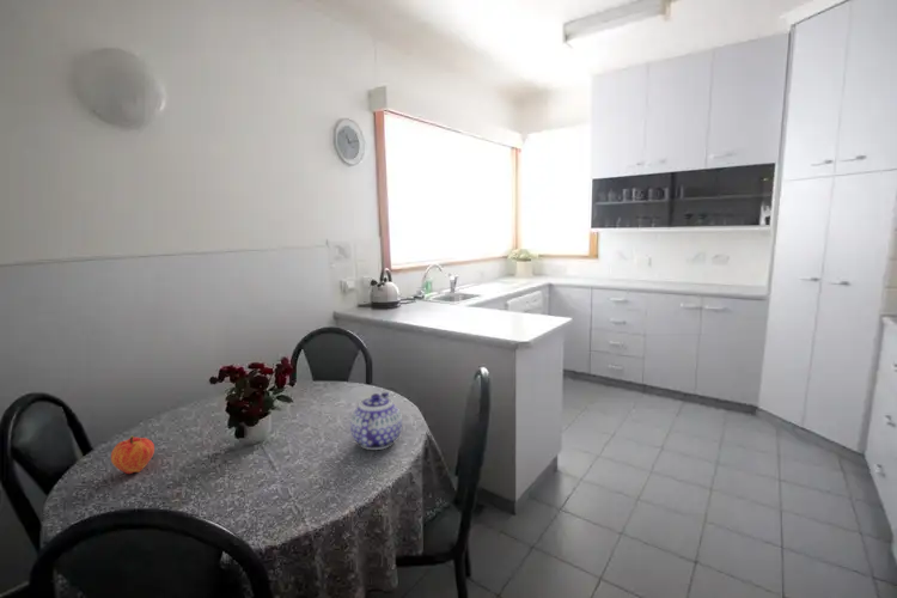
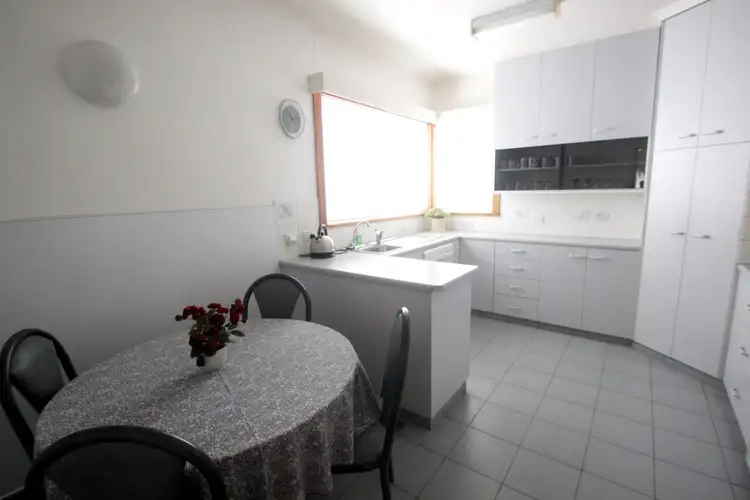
- fruit [110,435,155,475]
- teapot [349,391,403,451]
